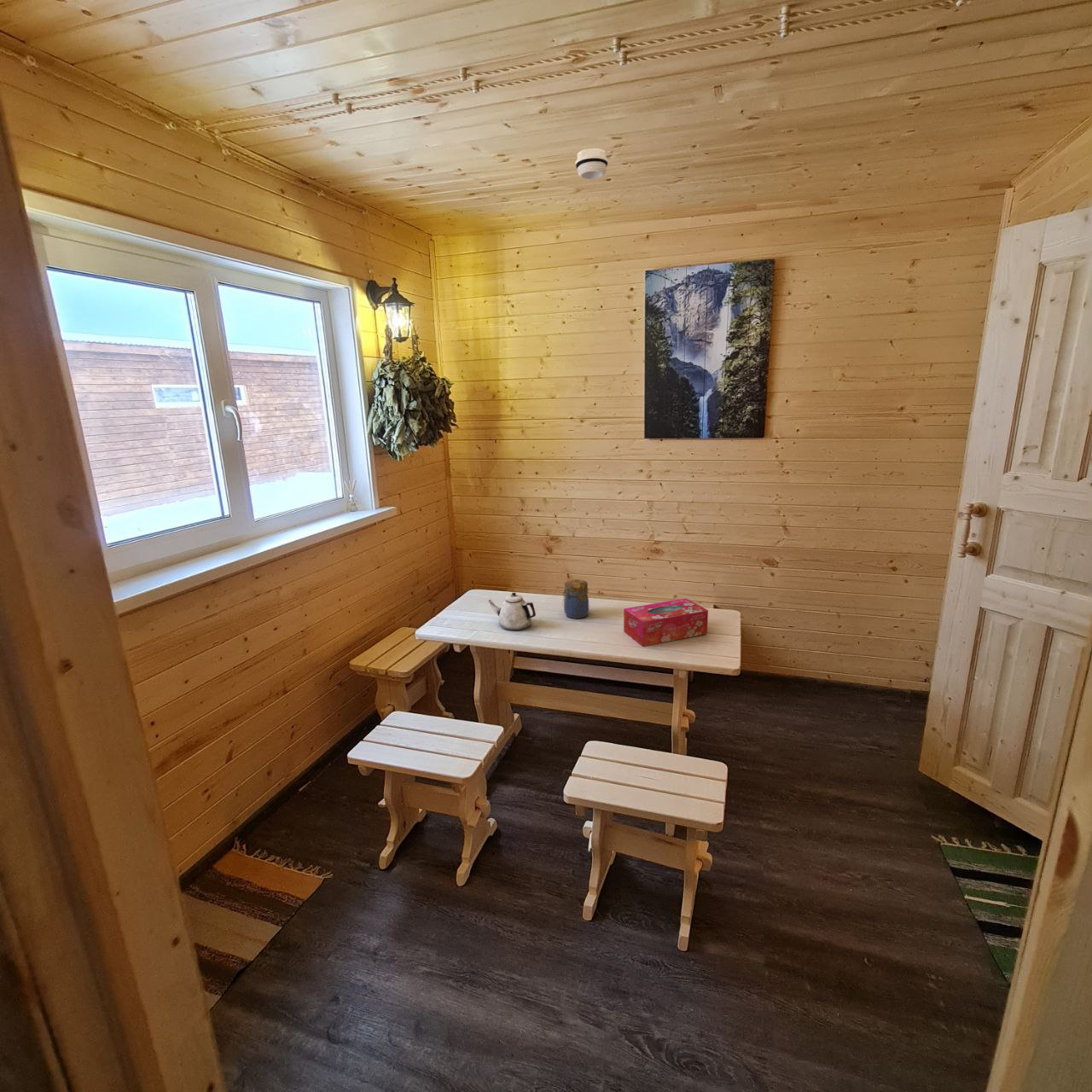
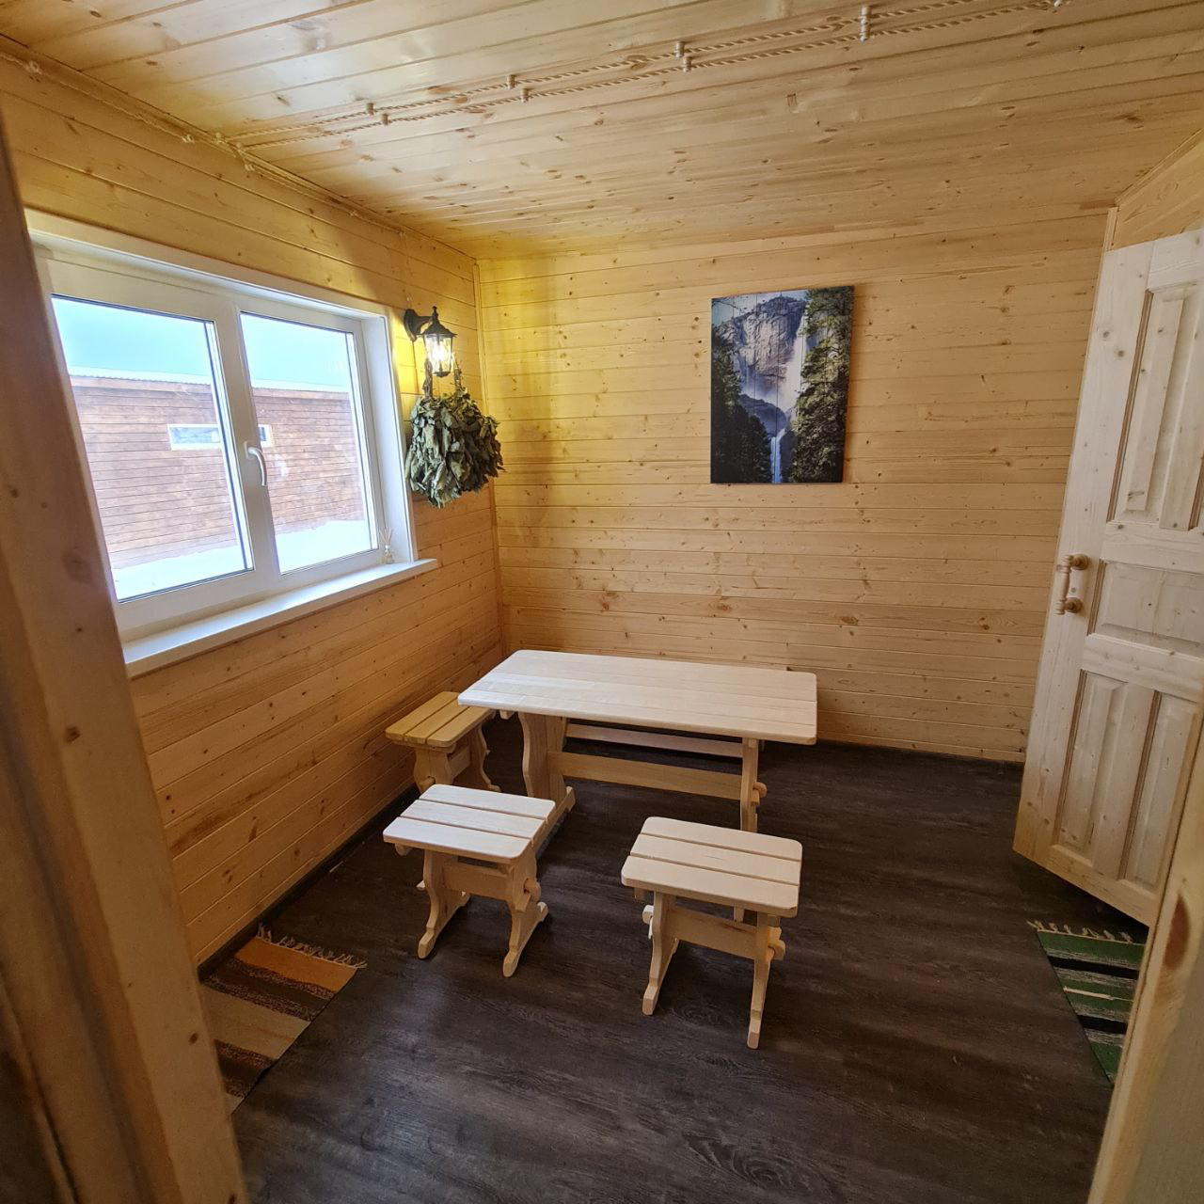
- tissue box [623,597,709,647]
- jar [561,578,590,619]
- teapot [487,592,537,631]
- smoke detector [575,148,609,180]
